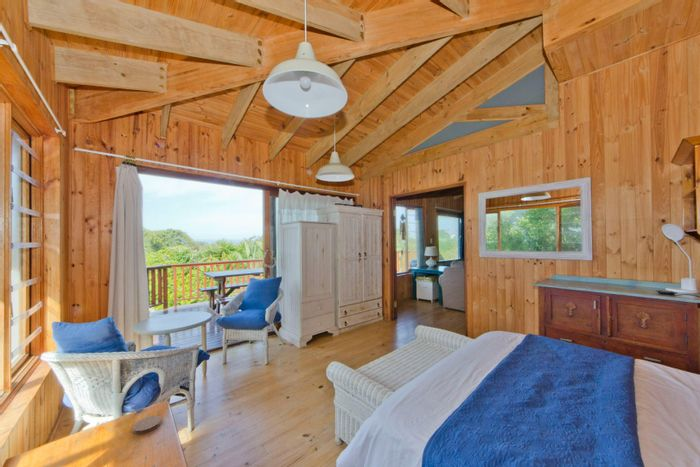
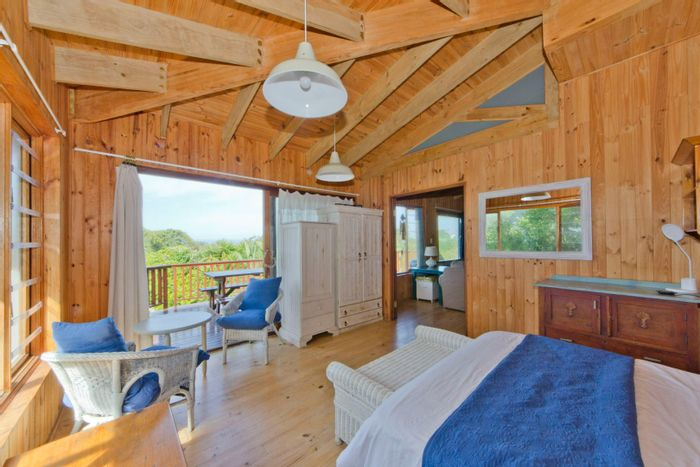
- coaster [132,414,162,435]
